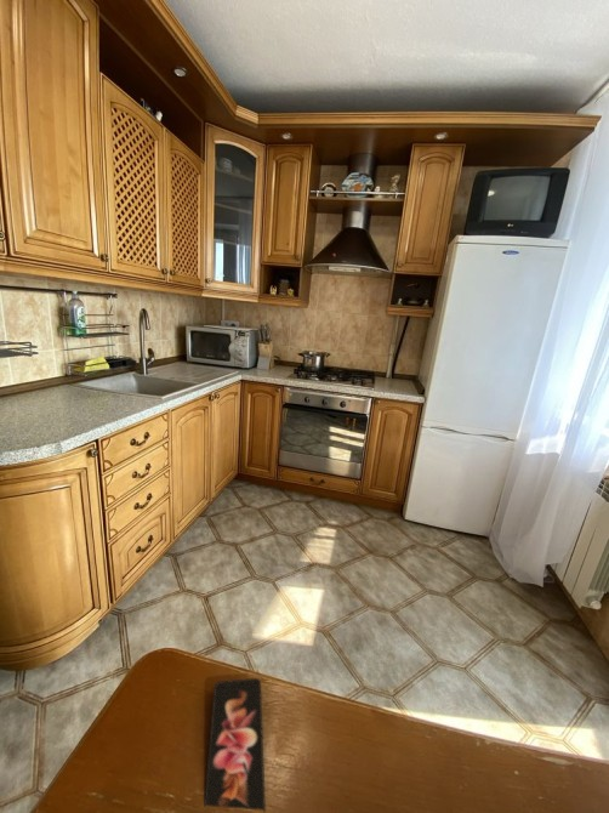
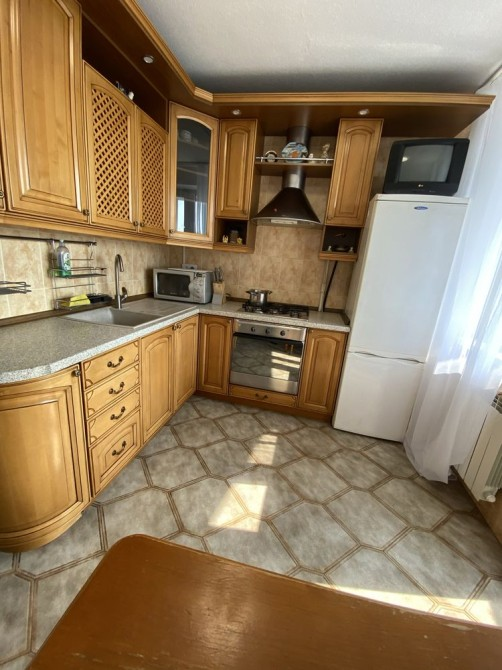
- smartphone [203,677,267,813]
